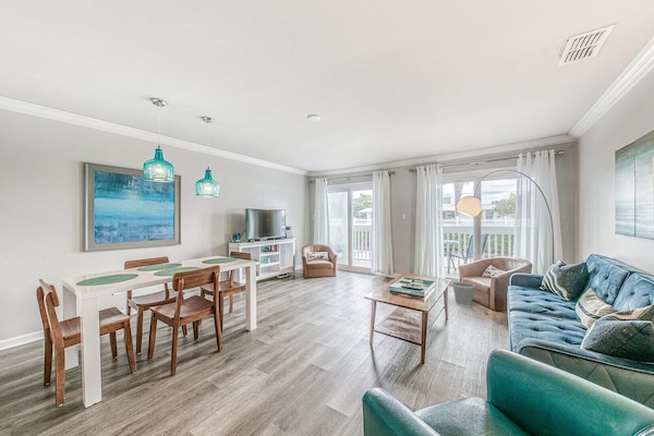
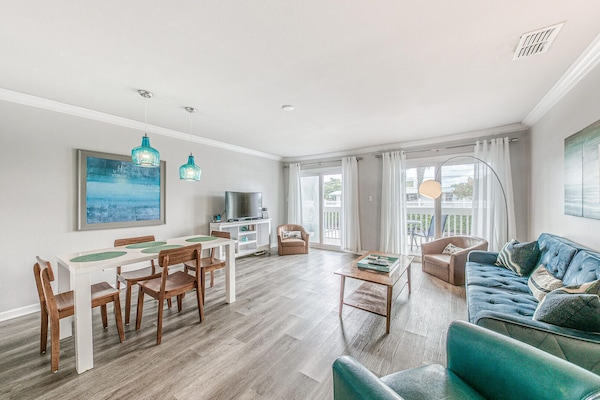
- wastebasket [451,280,476,307]
